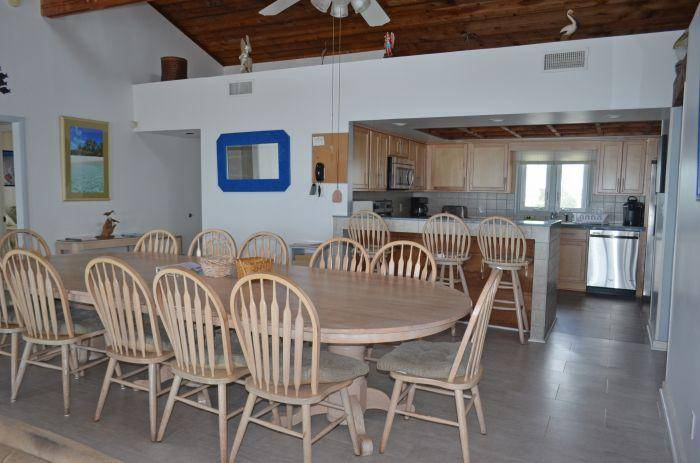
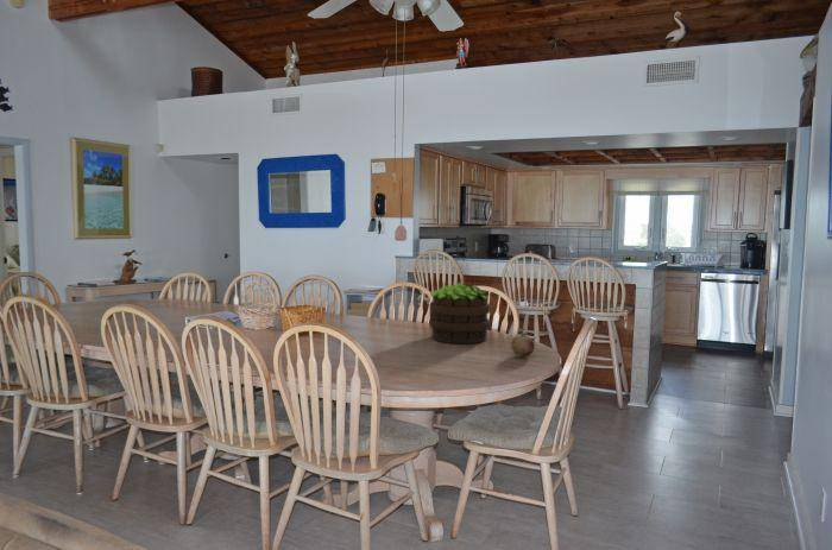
+ fruit [510,331,536,358]
+ potted plant [428,283,492,346]
